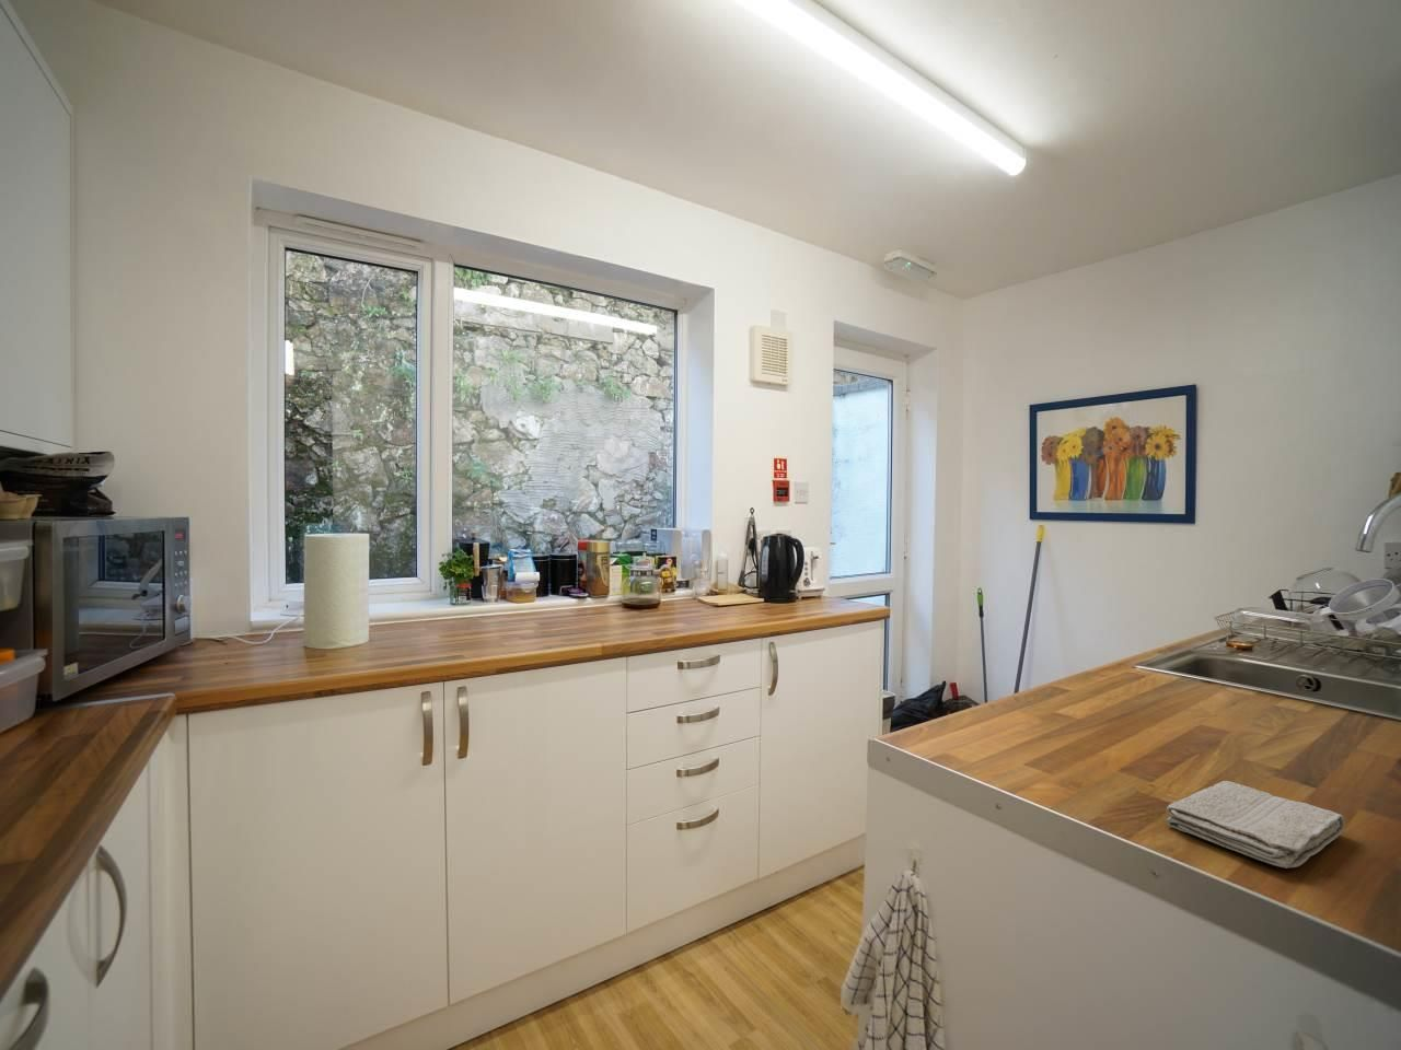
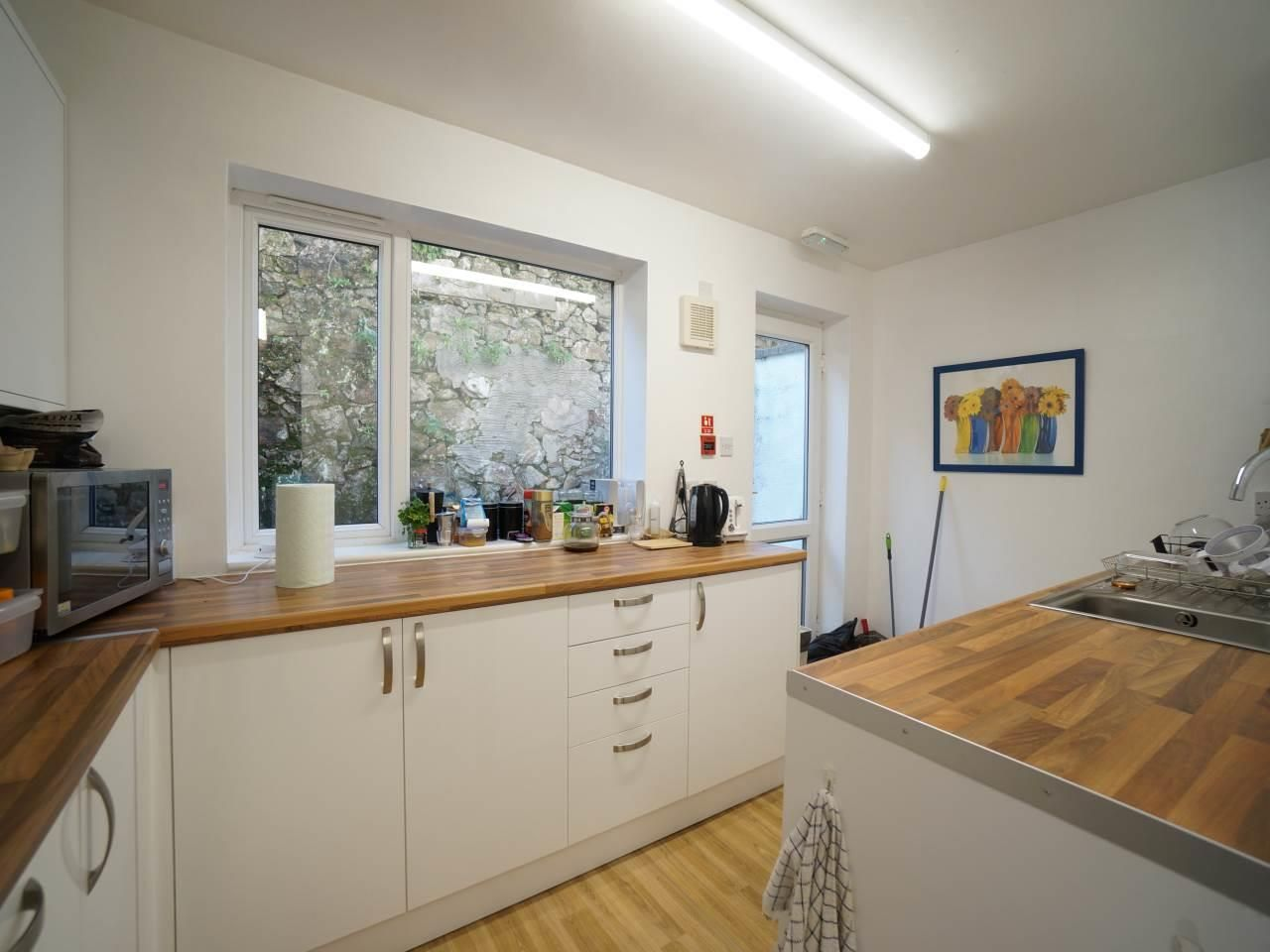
- washcloth [1166,780,1345,869]
